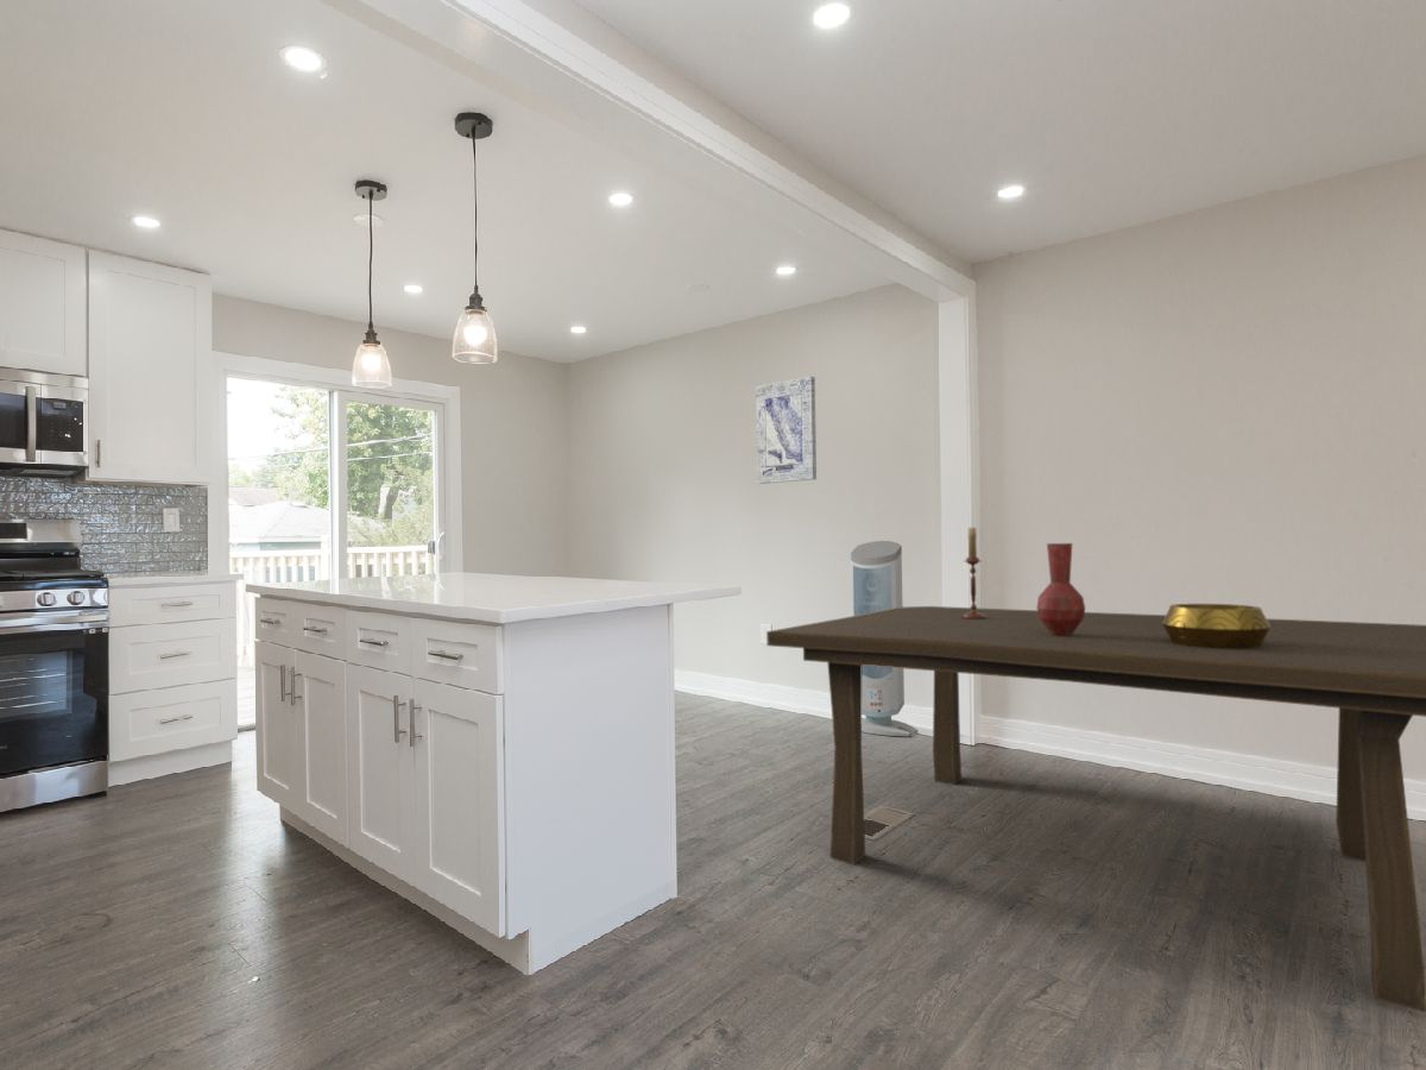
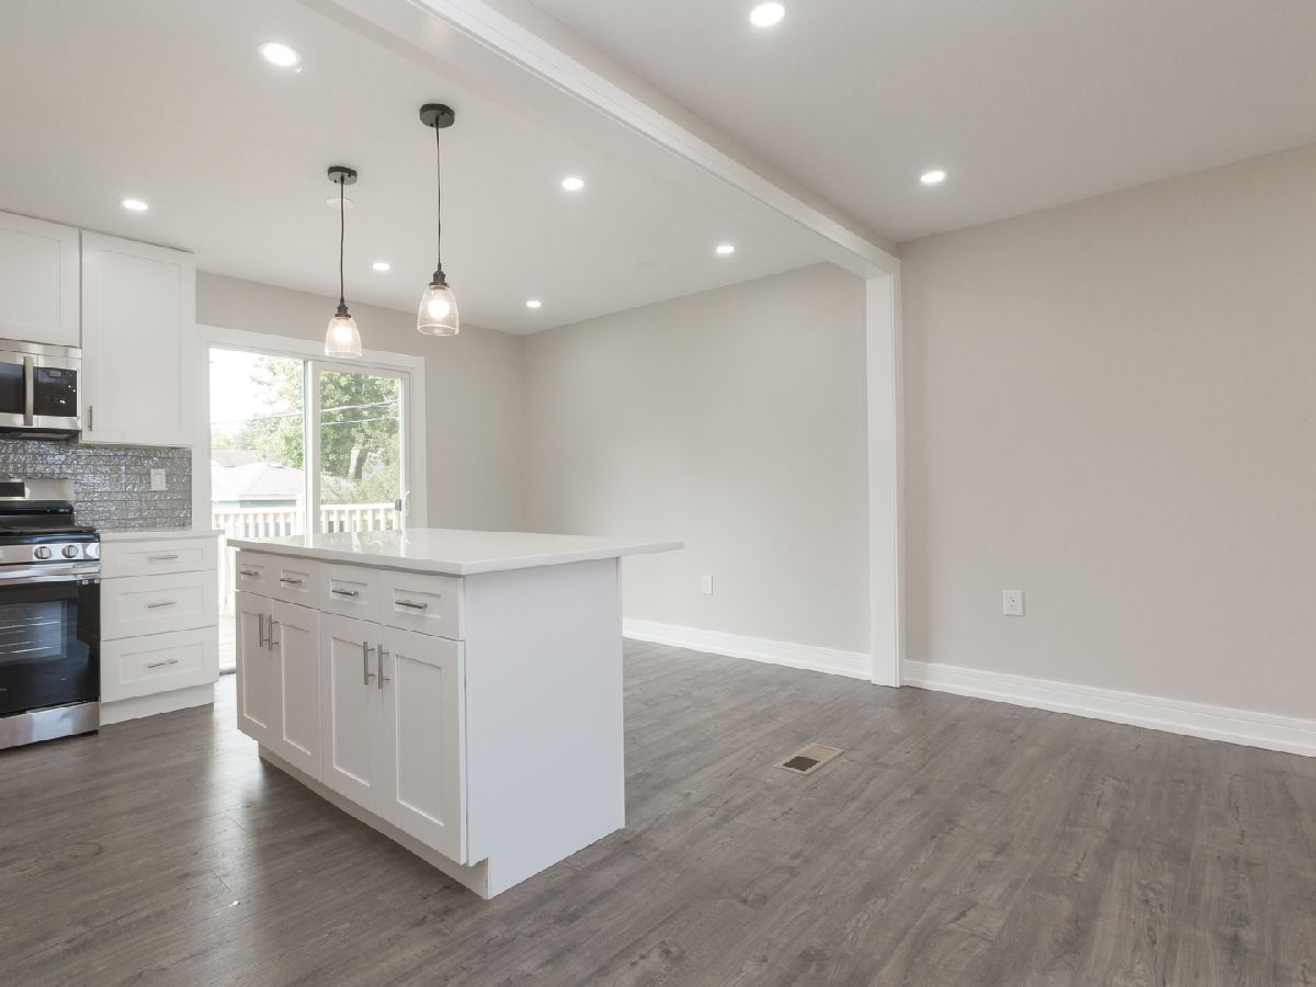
- vase [1036,542,1086,636]
- candlestick [961,527,986,619]
- dining table [765,605,1426,1013]
- wall art [755,376,818,485]
- air purifier [850,540,919,737]
- decorative bowl [1162,603,1270,649]
